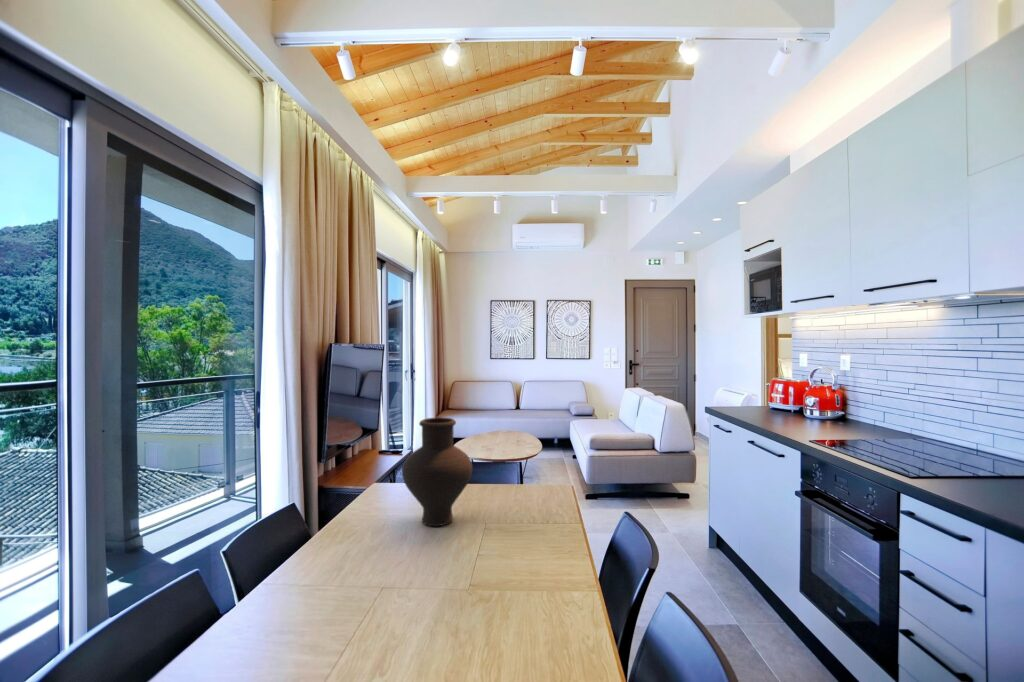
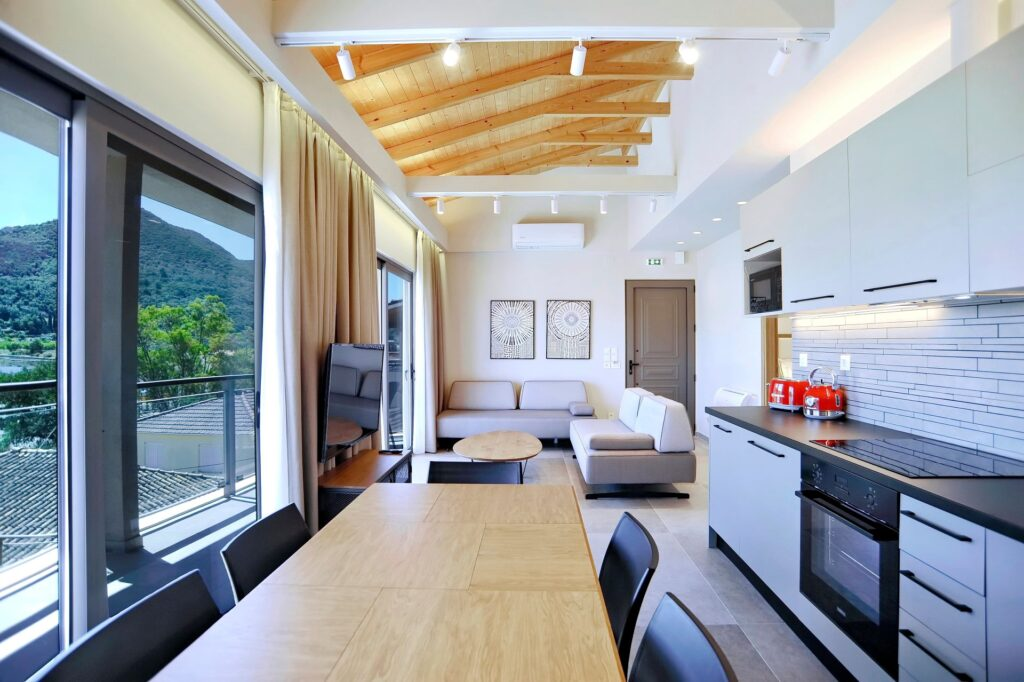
- vase [401,416,473,527]
